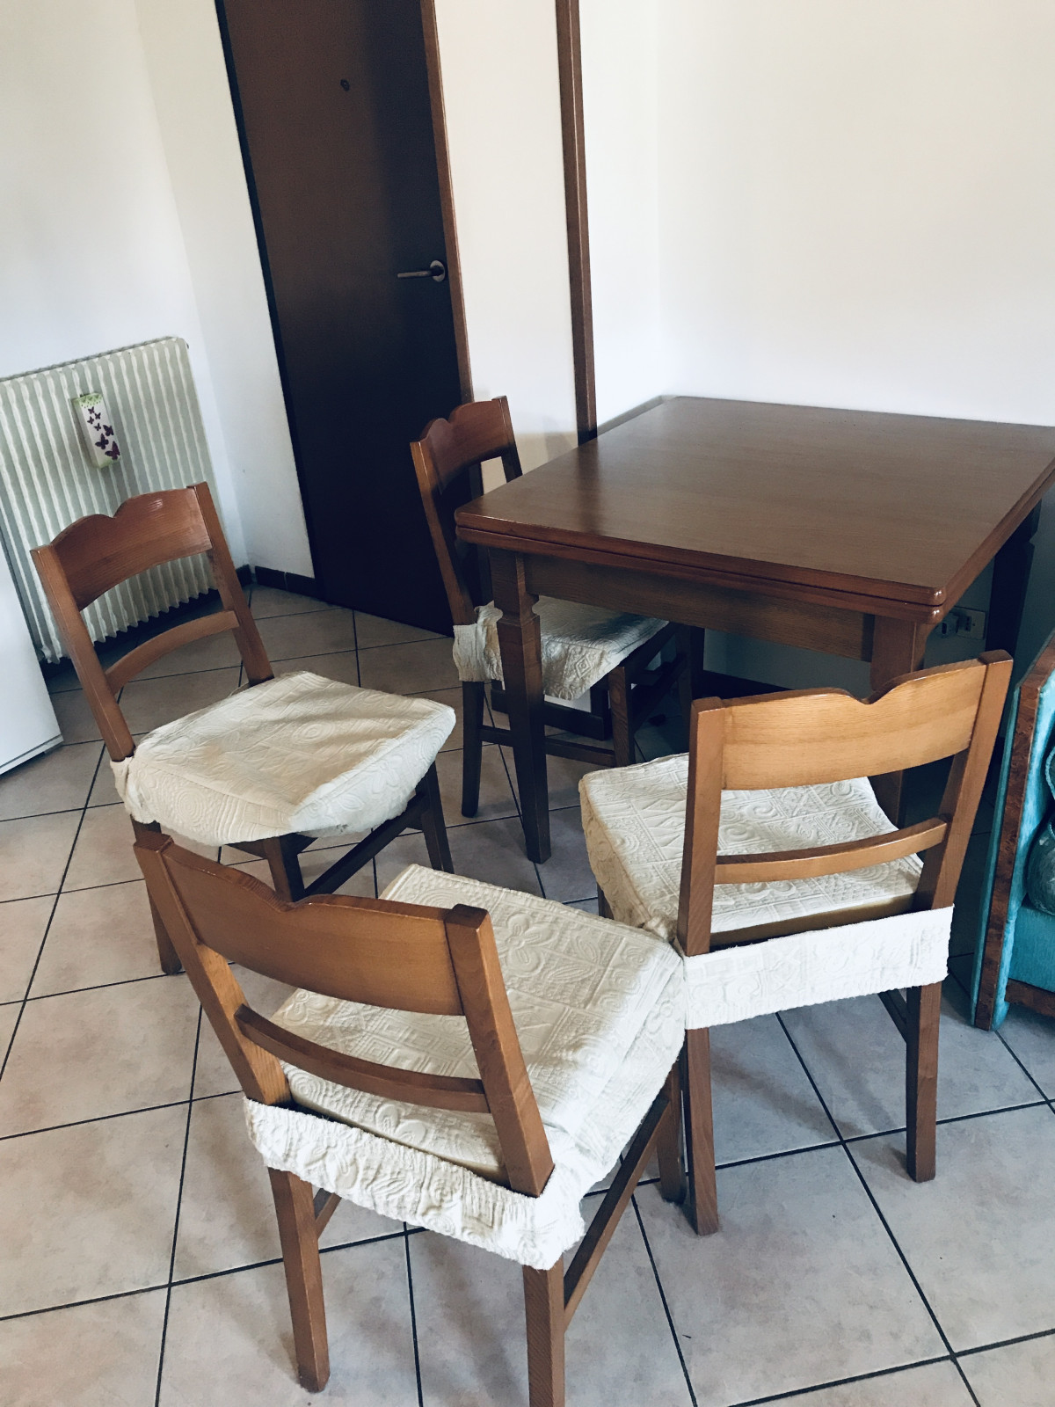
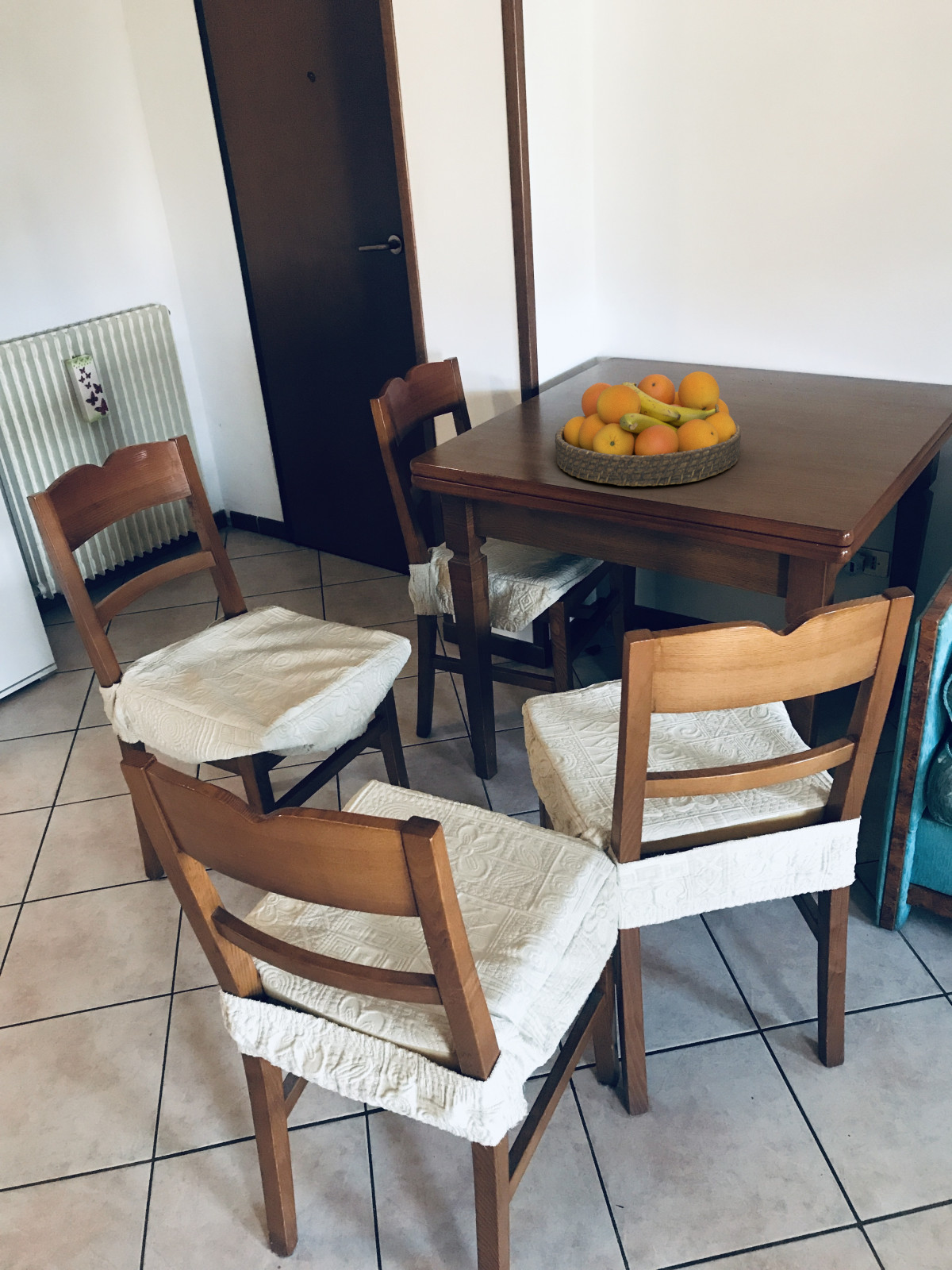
+ fruit bowl [555,371,742,487]
